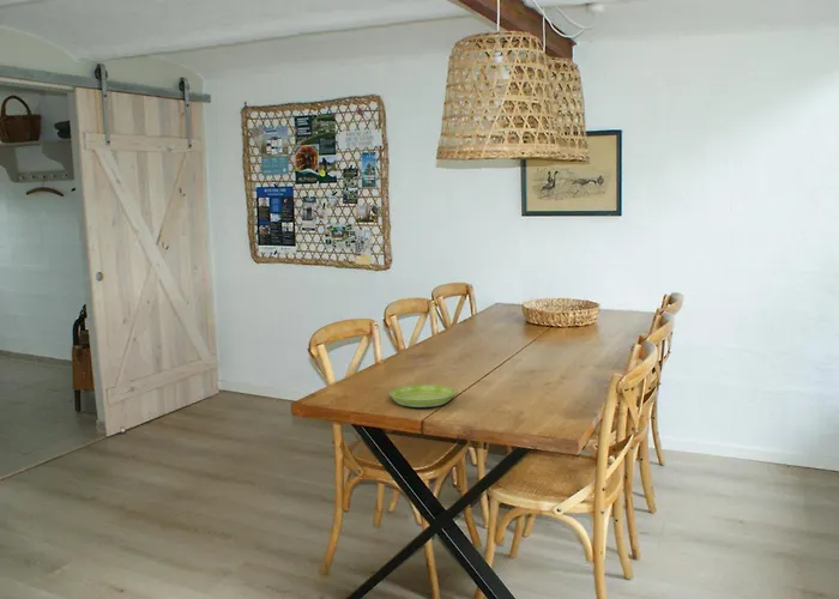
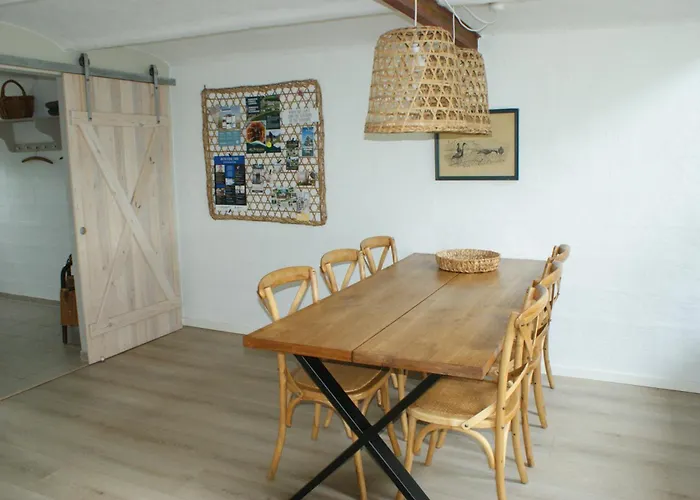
- saucer [388,383,457,409]
